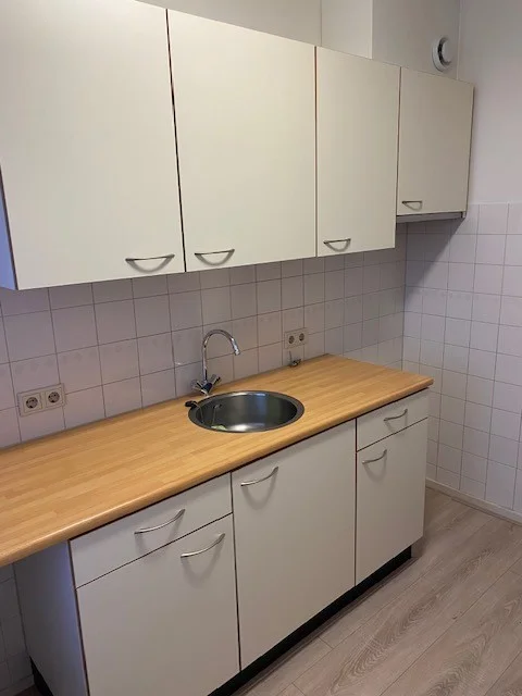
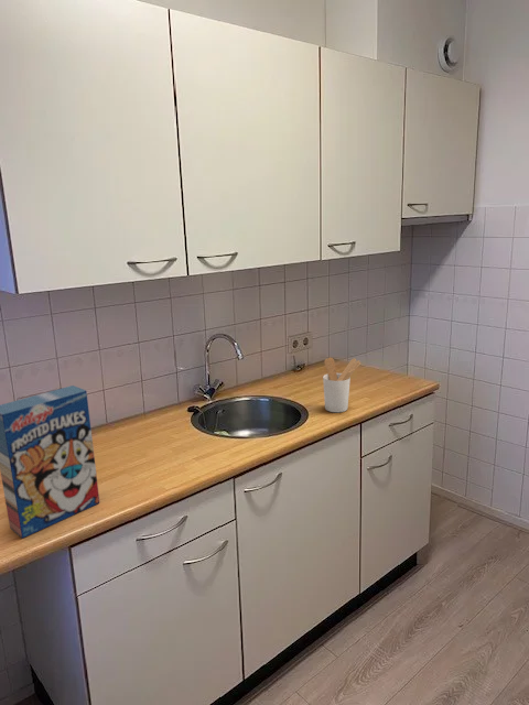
+ utensil holder [322,357,361,413]
+ cereal box [0,384,100,540]
